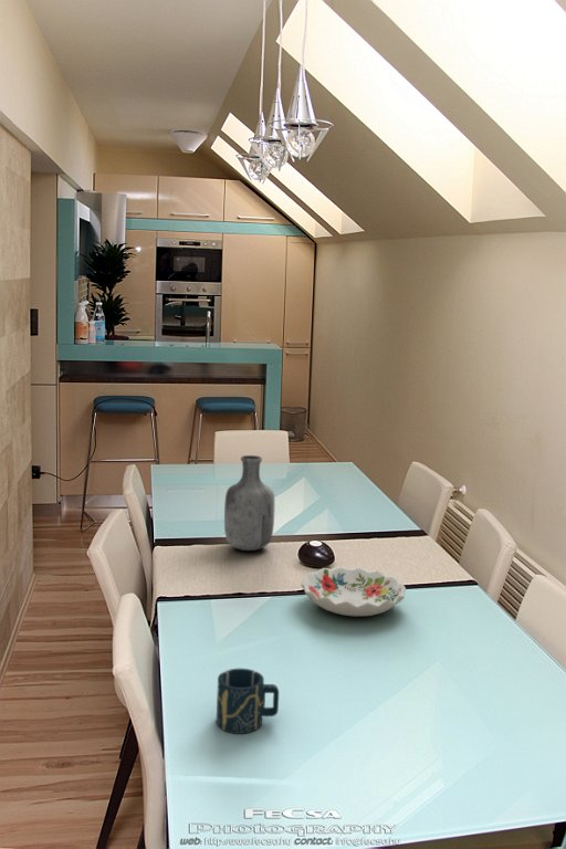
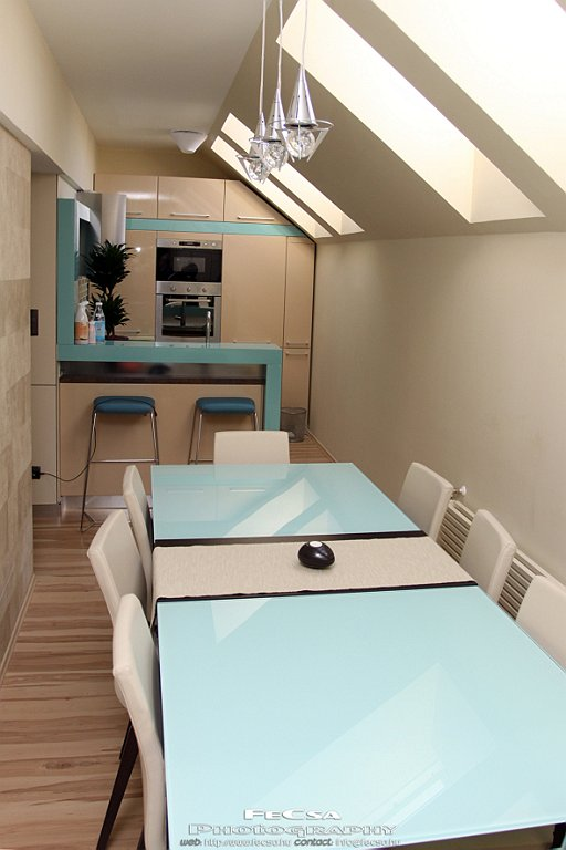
- vase [223,454,275,552]
- decorative bowl [300,565,407,617]
- cup [216,668,280,735]
